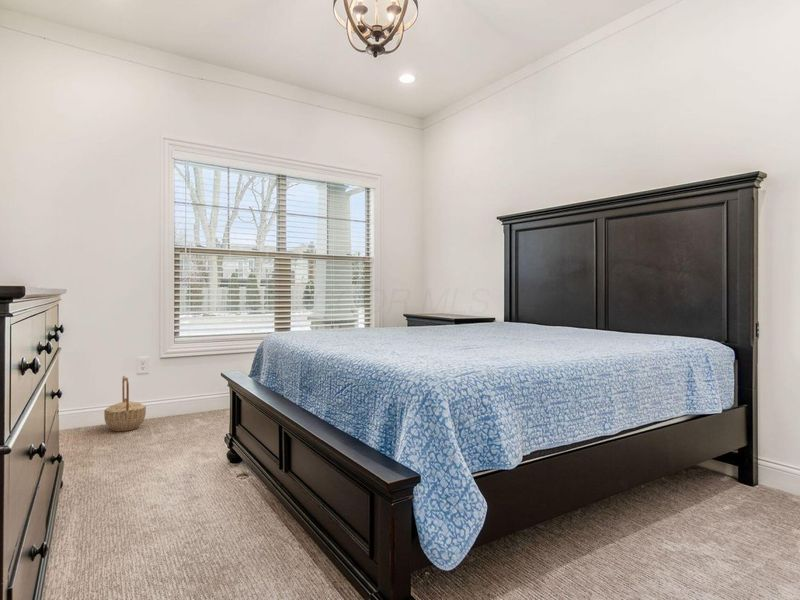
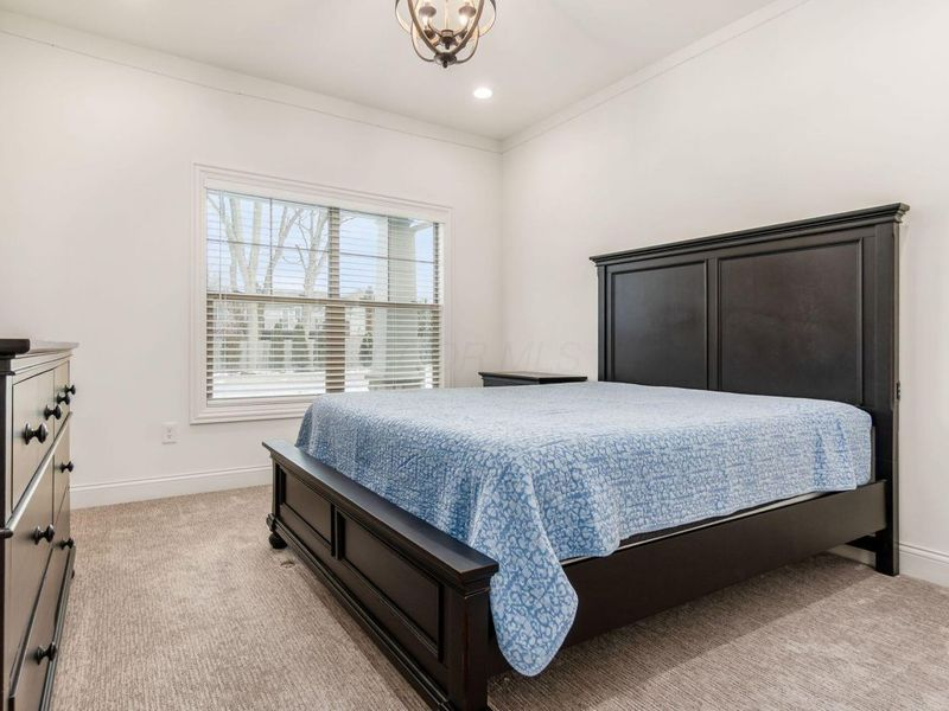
- basket [103,375,147,432]
